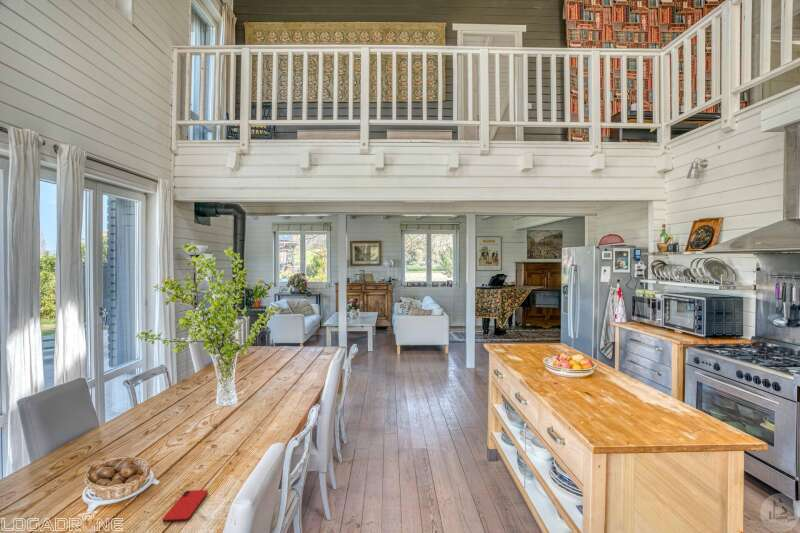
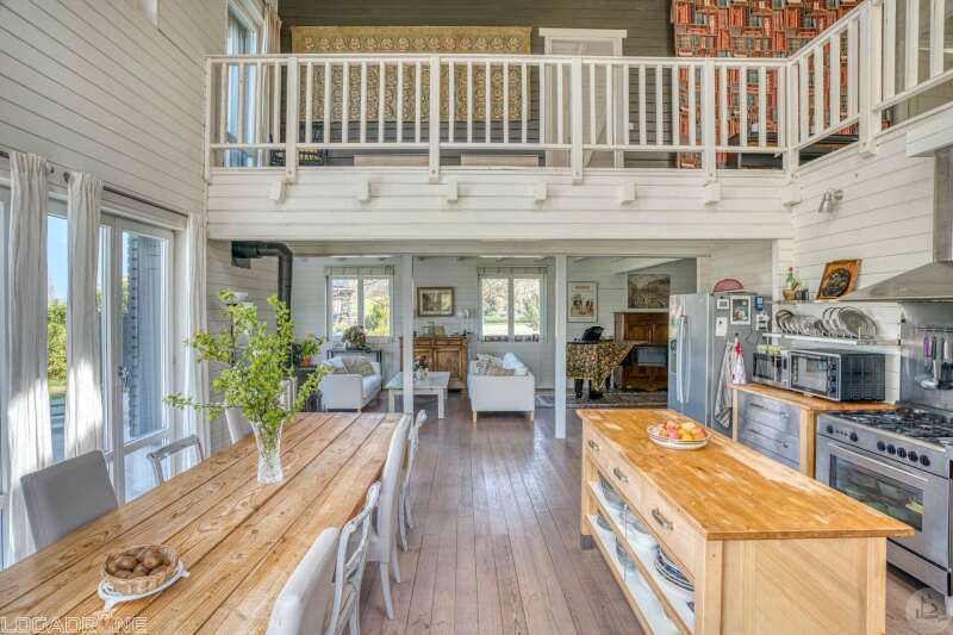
- smartphone [162,489,209,523]
